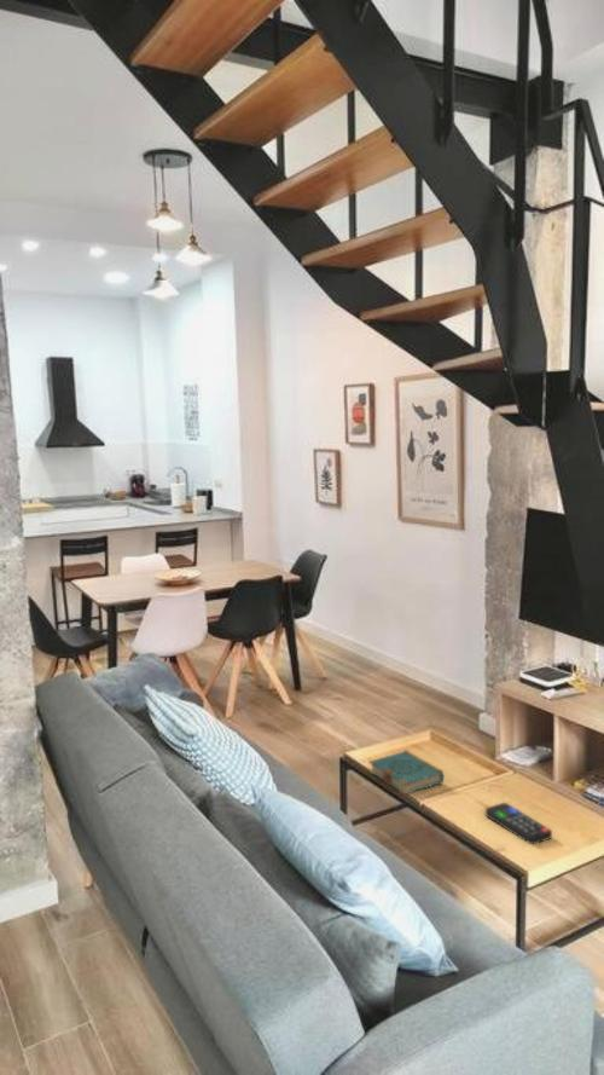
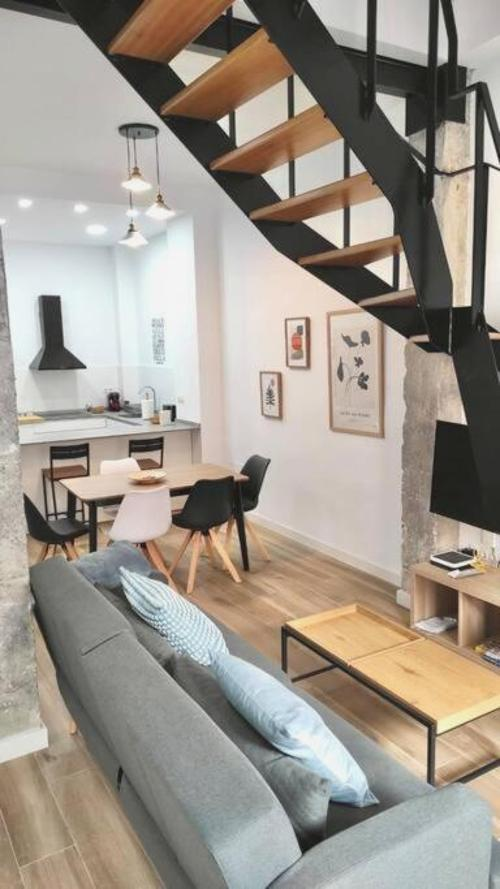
- book [368,749,446,796]
- remote control [484,802,553,845]
